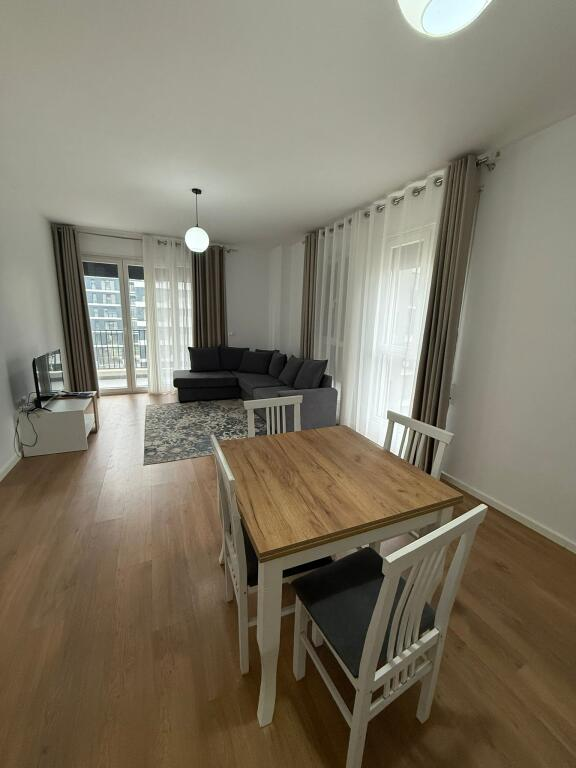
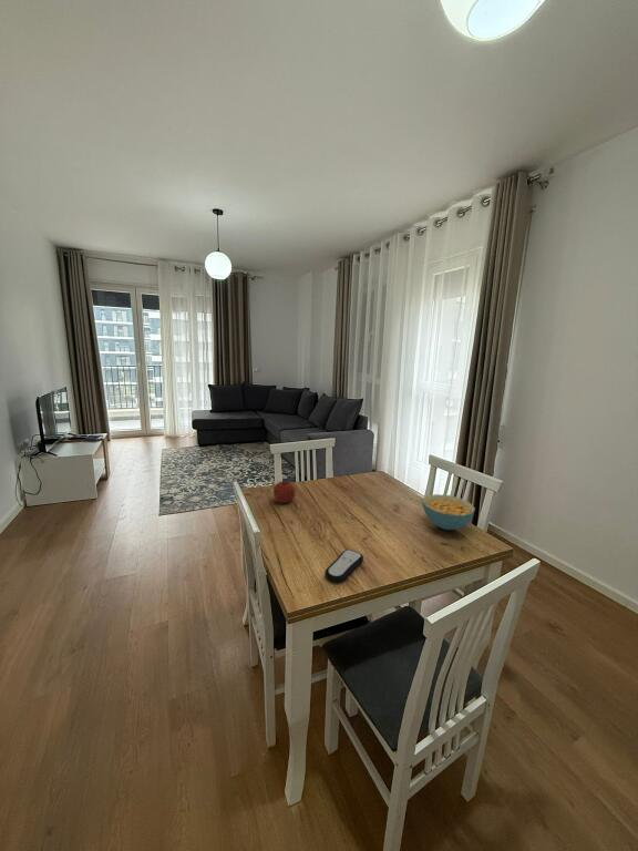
+ remote control [325,548,364,583]
+ cereal bowl [422,493,476,531]
+ fruit [272,480,297,504]
